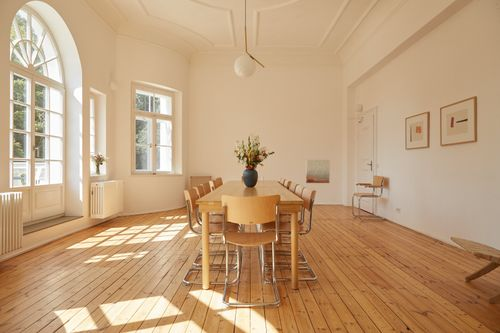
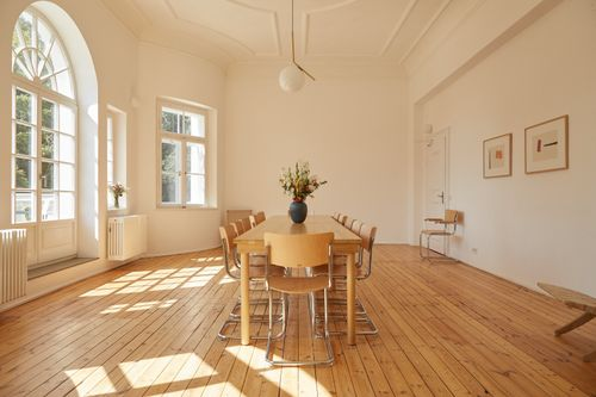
- wall art [305,159,330,184]
